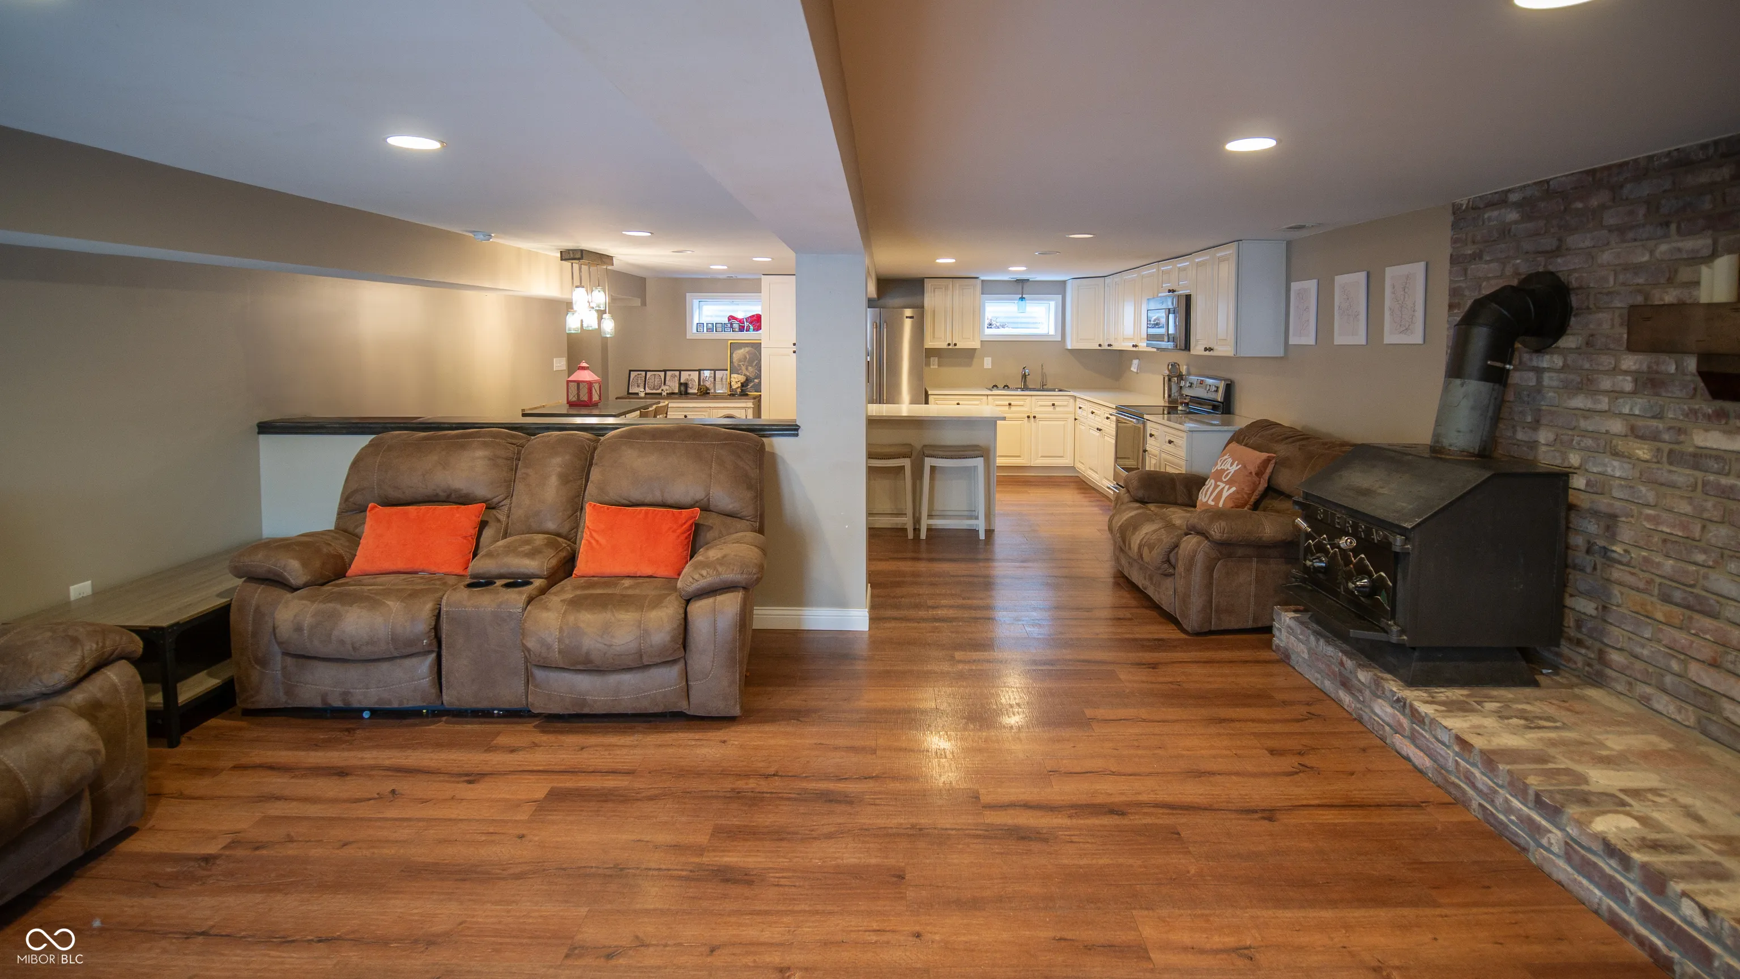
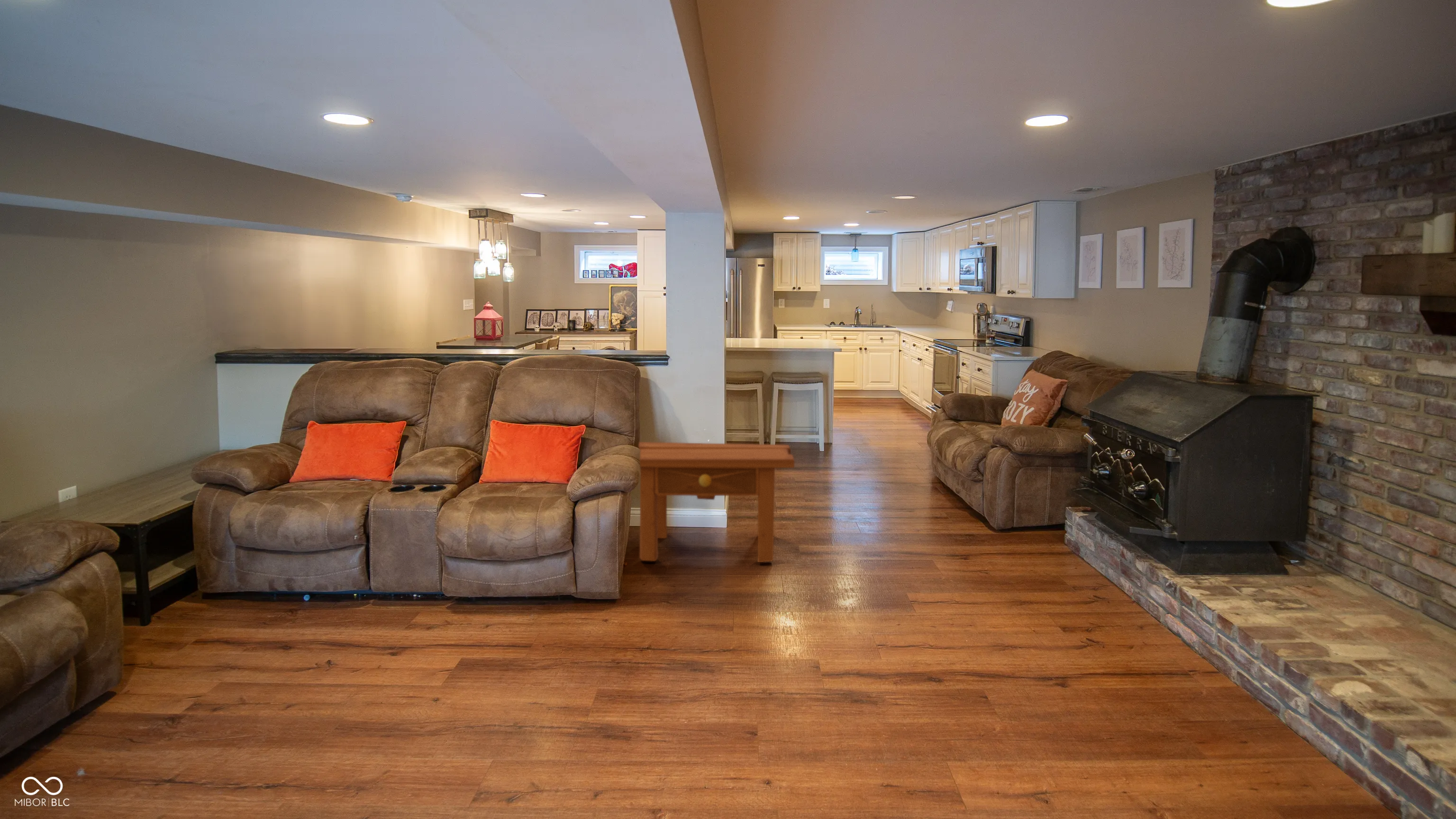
+ side table [638,441,795,563]
